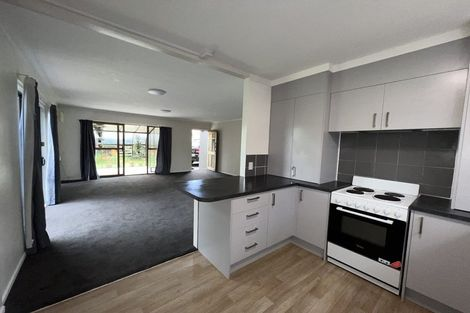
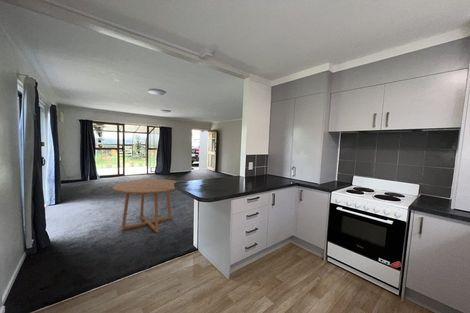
+ dining table [112,178,178,234]
